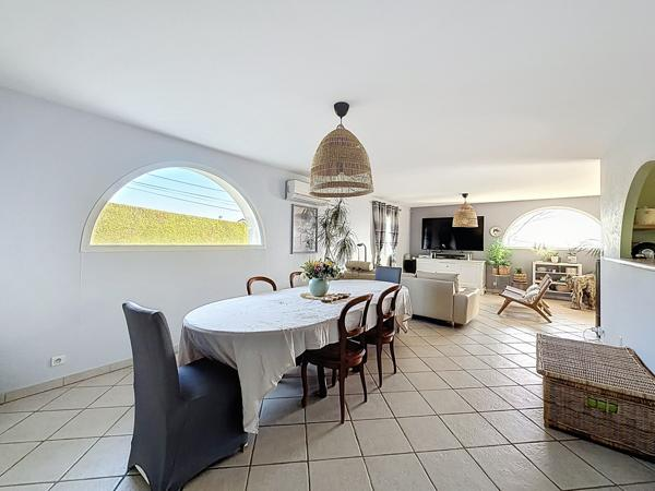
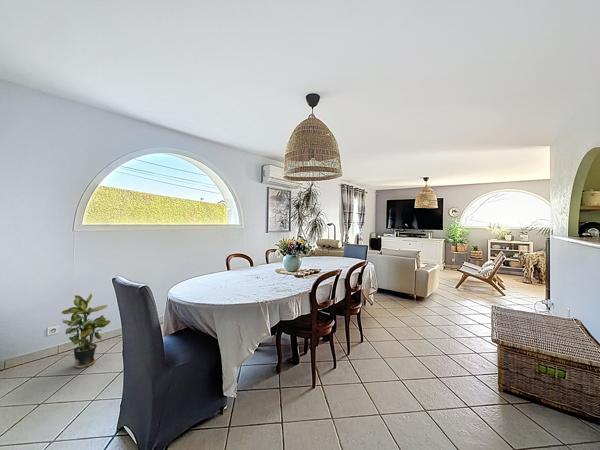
+ potted plant [60,293,111,369]
